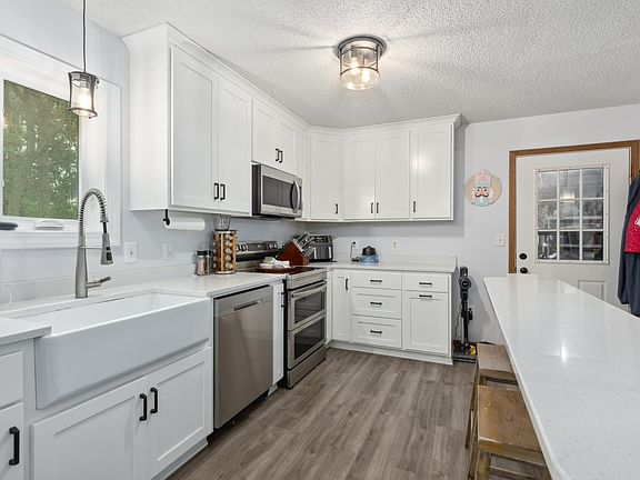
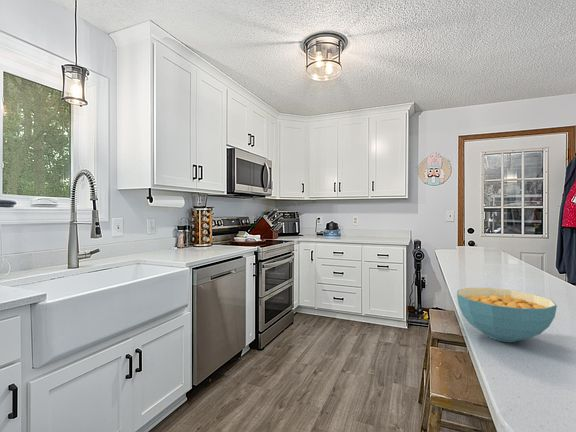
+ cereal bowl [456,287,558,343]
